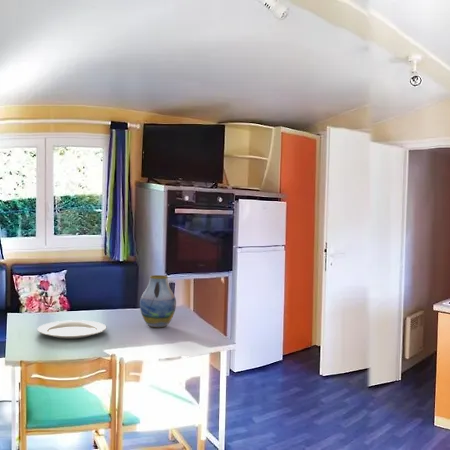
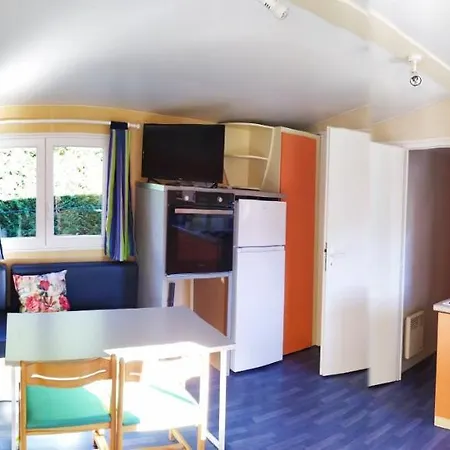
- chinaware [36,319,108,339]
- vase [139,274,177,328]
